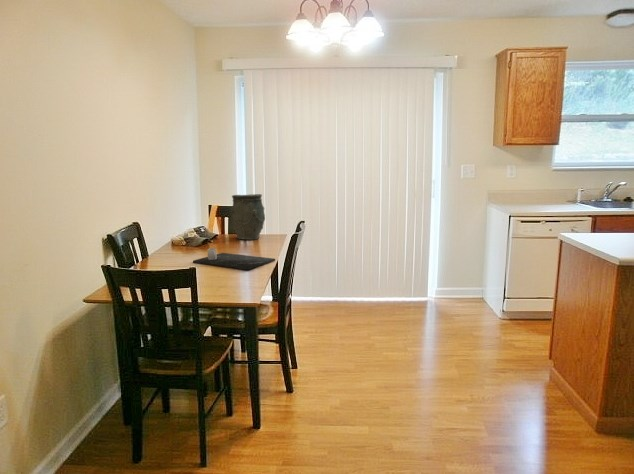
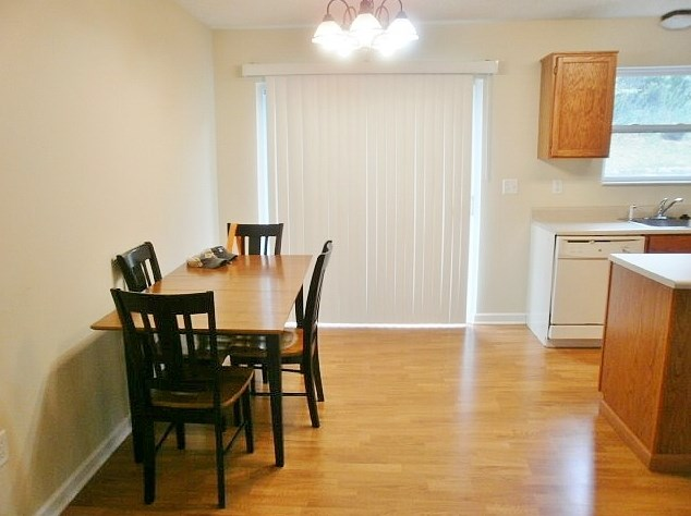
- place mat [192,247,276,271]
- vase [230,193,266,241]
